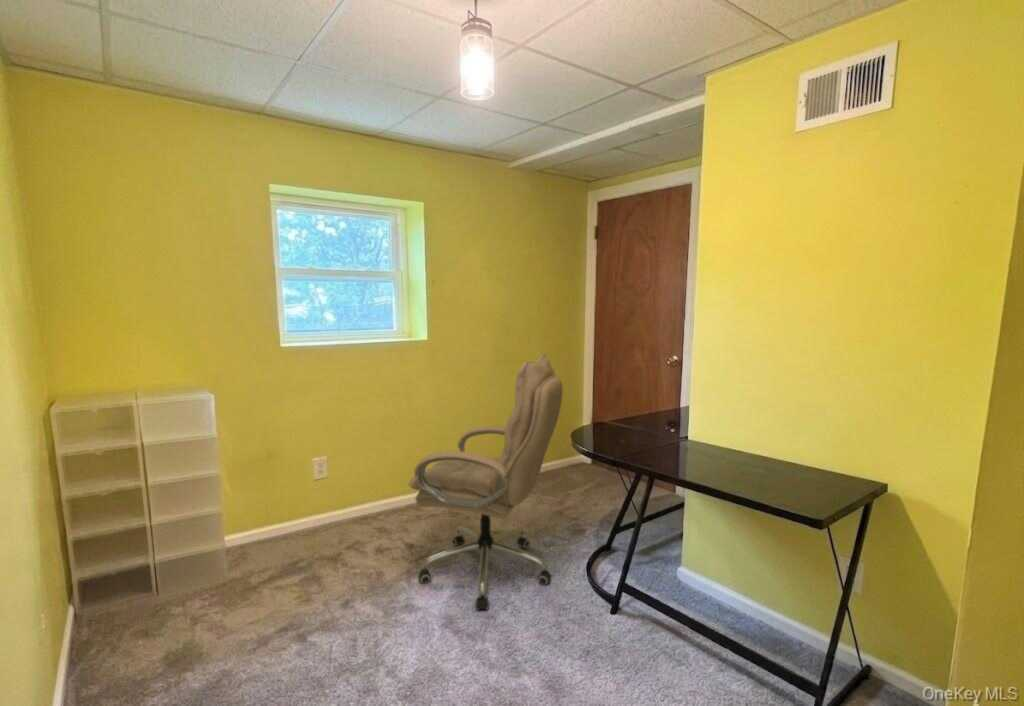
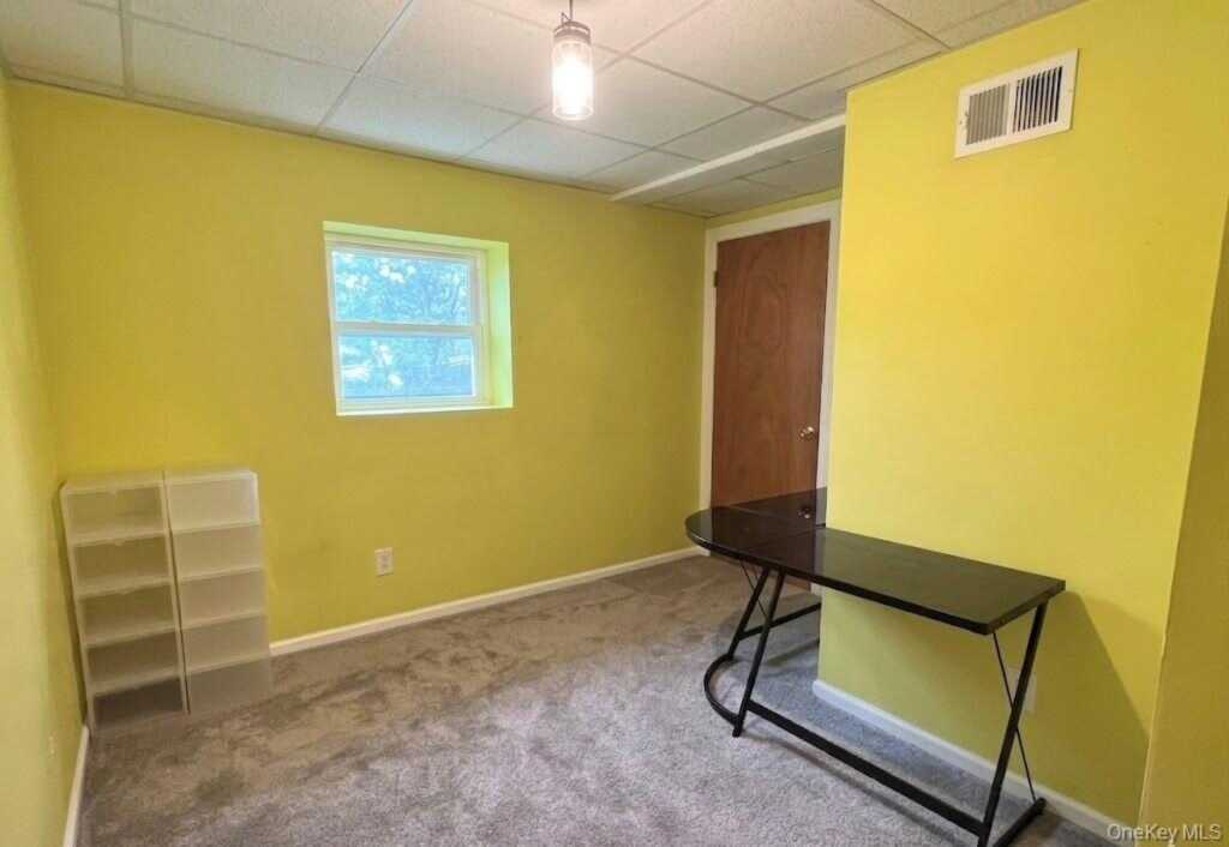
- office chair [406,353,564,611]
